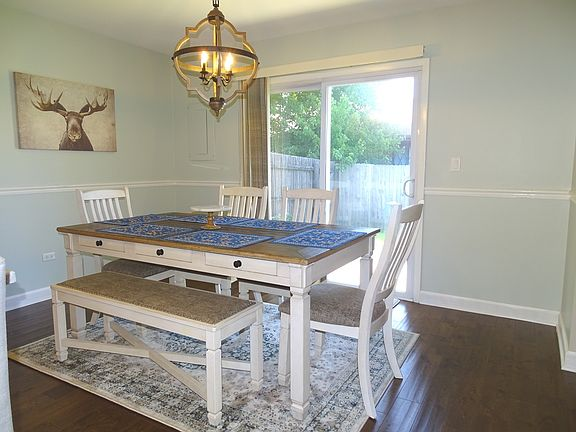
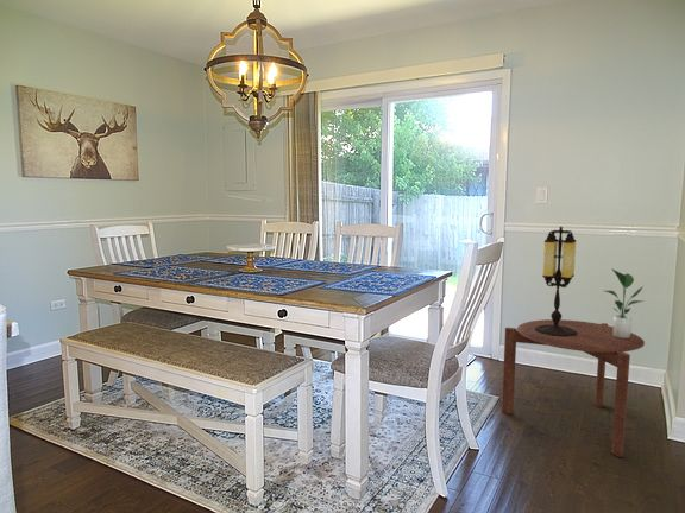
+ potted plant [603,267,646,338]
+ side table [501,318,646,458]
+ table lamp [535,226,577,336]
